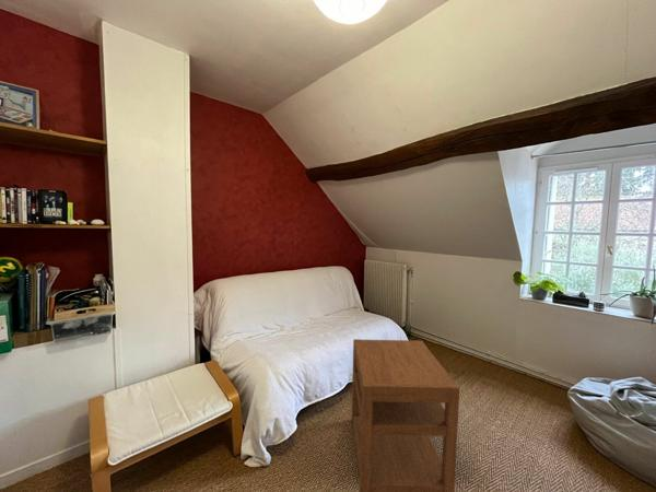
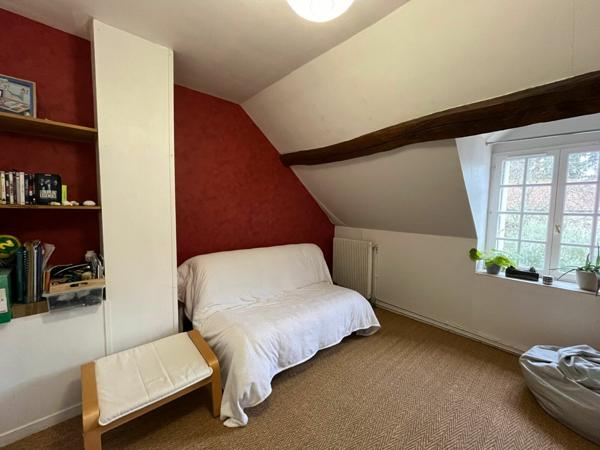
- nightstand [351,338,460,492]
